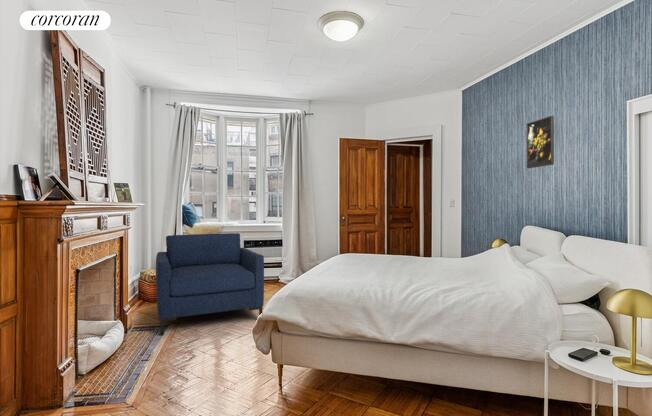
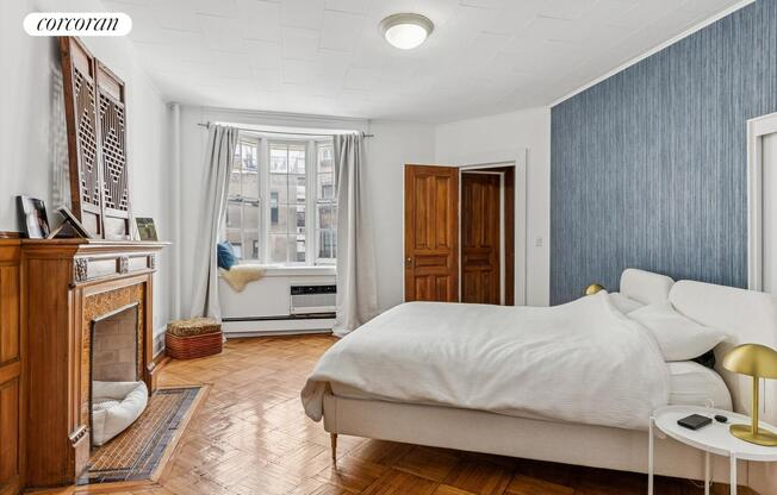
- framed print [526,115,555,169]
- chair [155,232,265,336]
